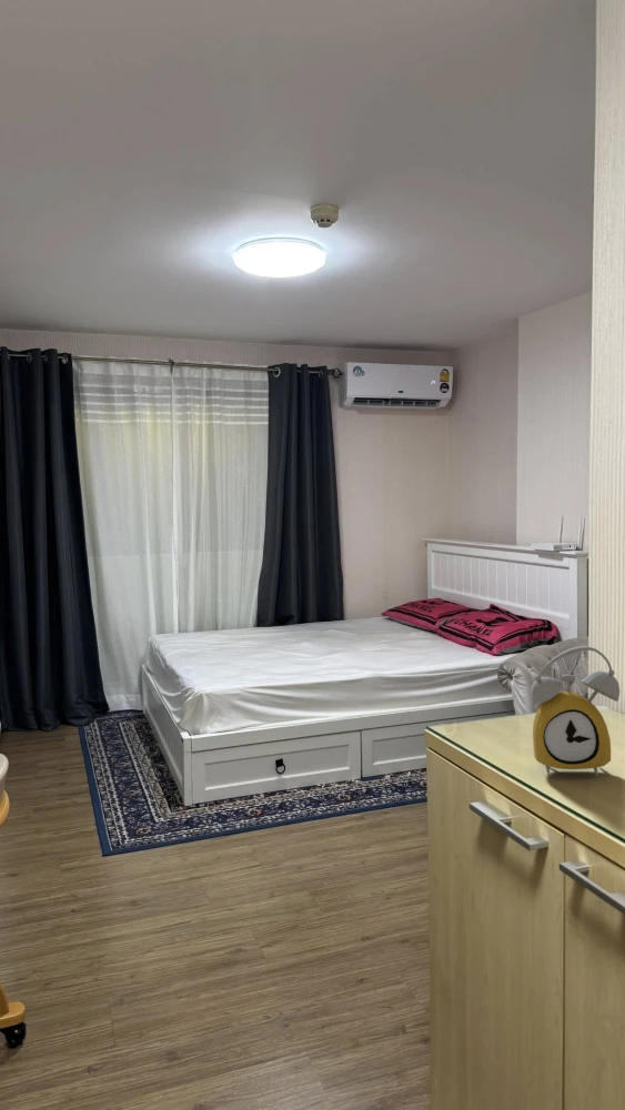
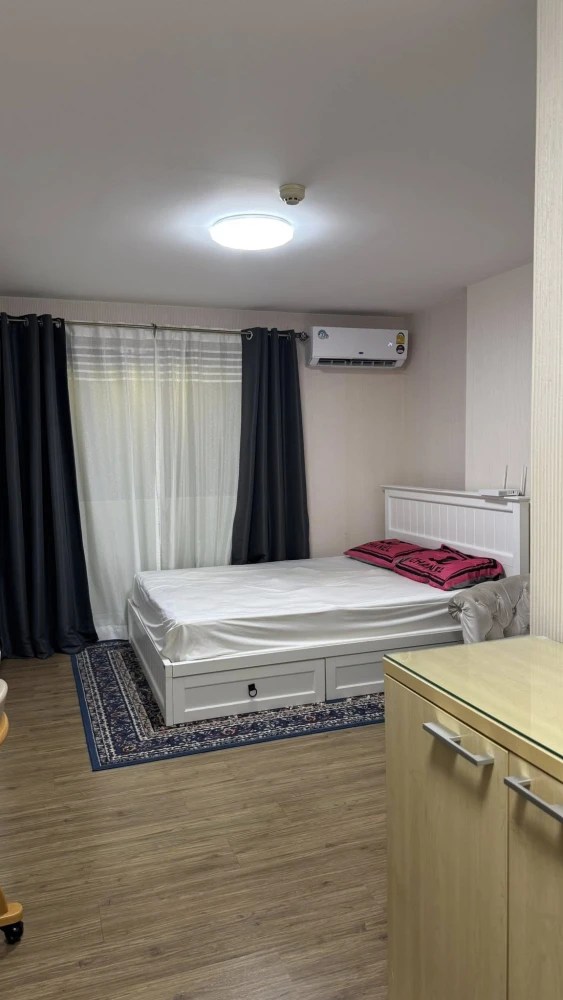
- alarm clock [530,645,621,778]
